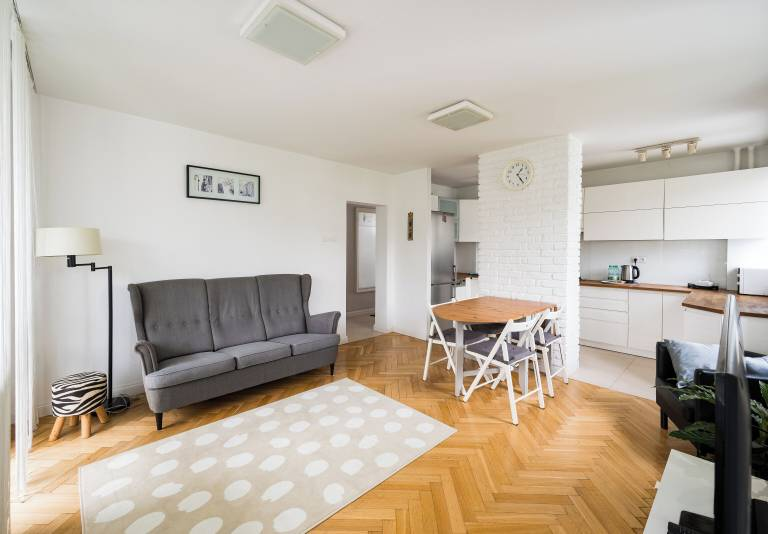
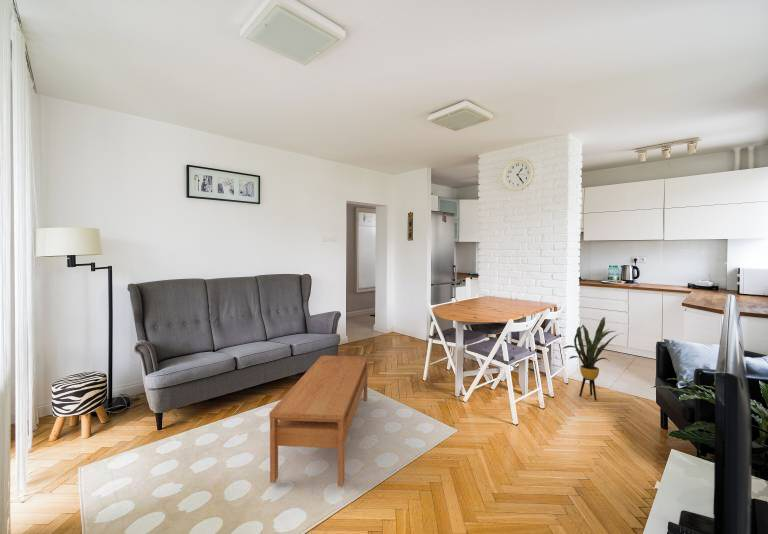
+ house plant [562,316,624,401]
+ coffee table [268,355,369,487]
